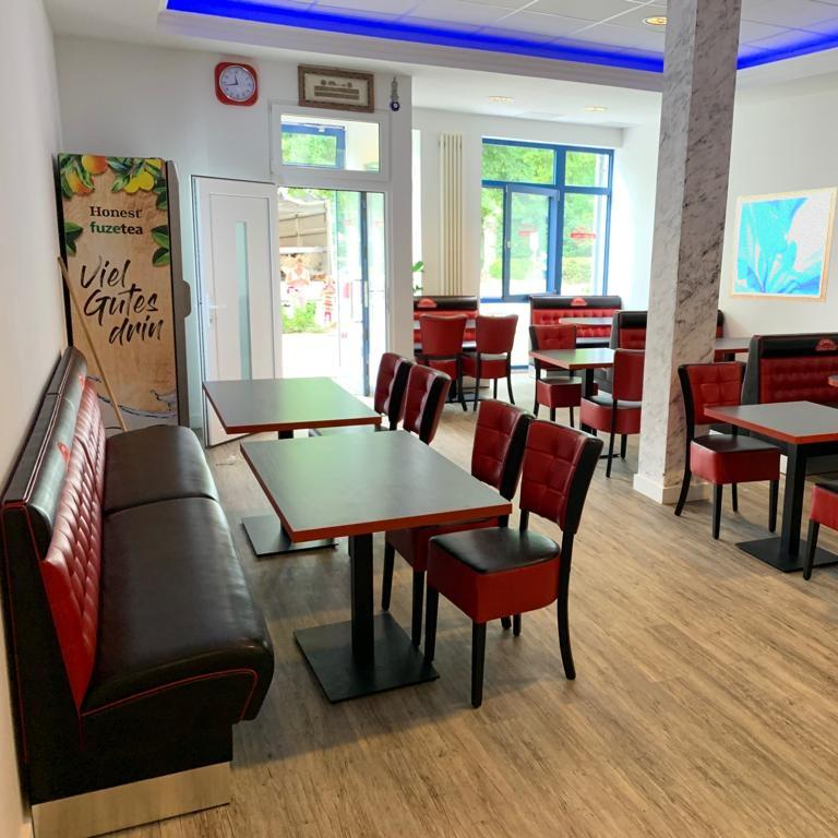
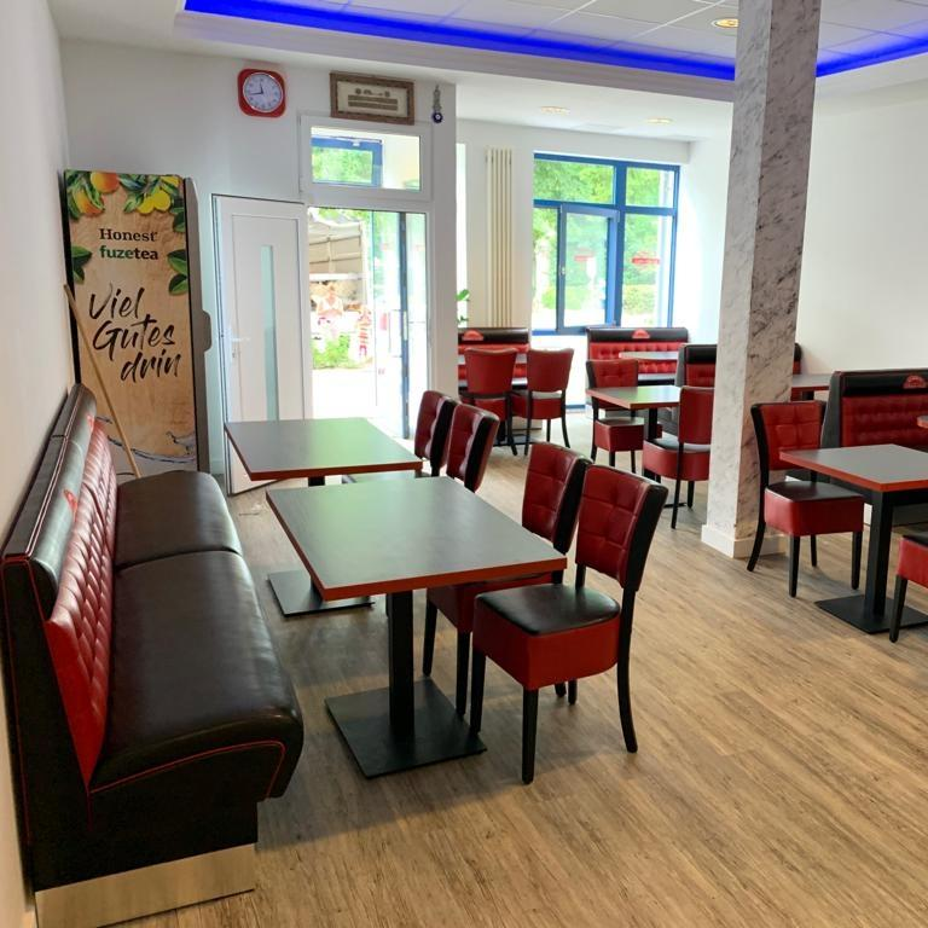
- wall art [728,187,838,303]
